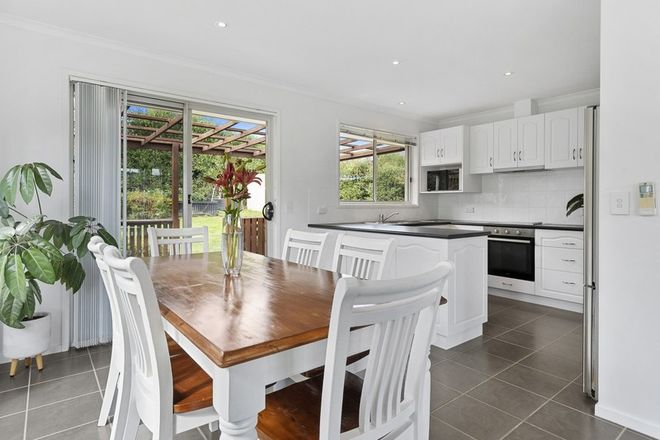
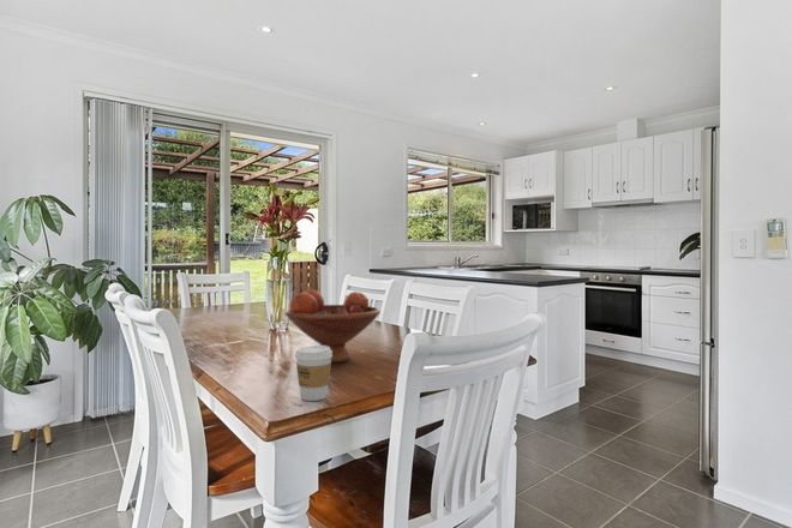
+ coffee cup [294,344,332,402]
+ fruit bowl [283,288,382,364]
